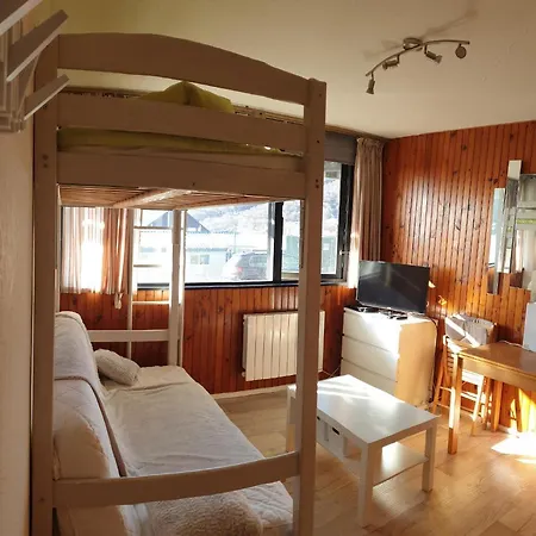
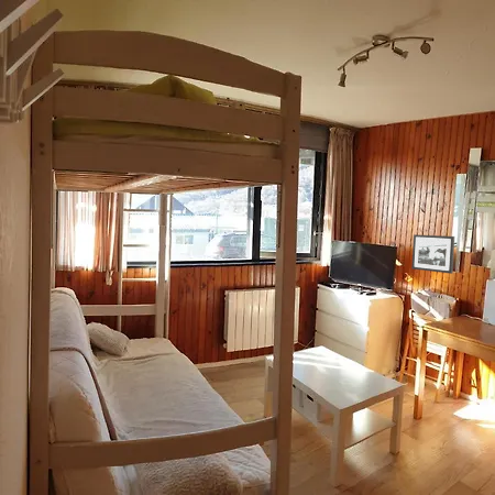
+ picture frame [410,233,455,275]
